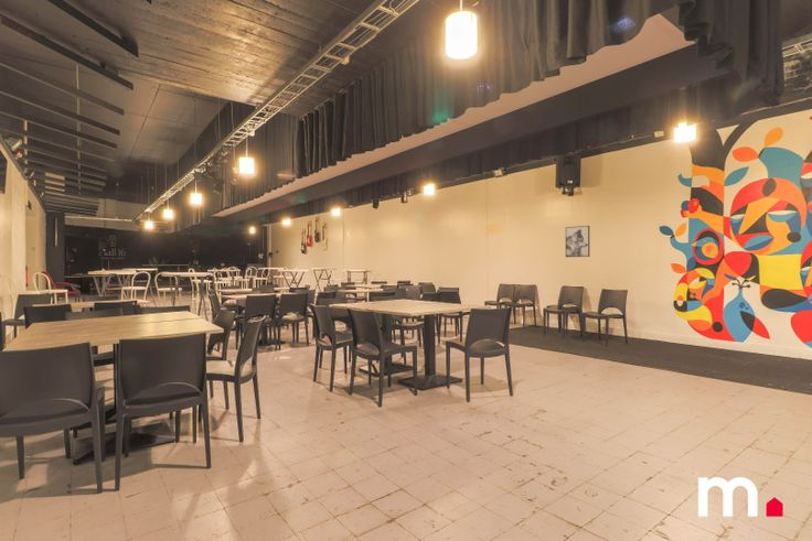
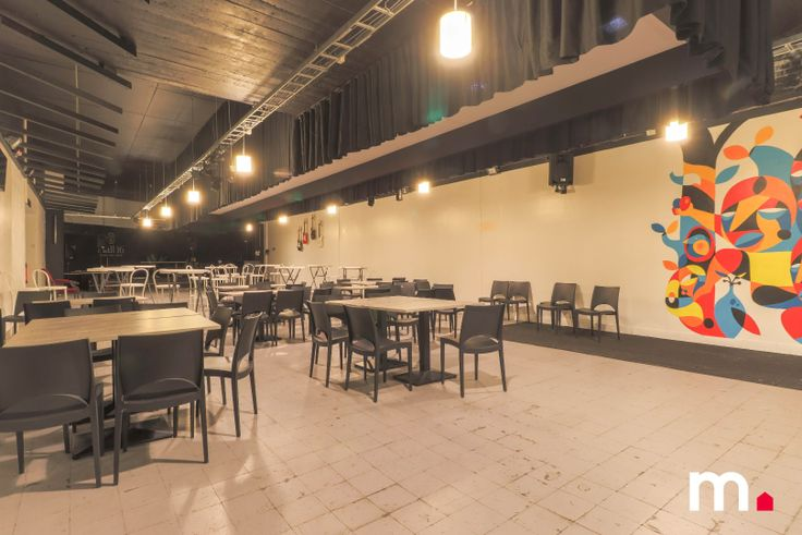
- wall art [565,225,590,258]
